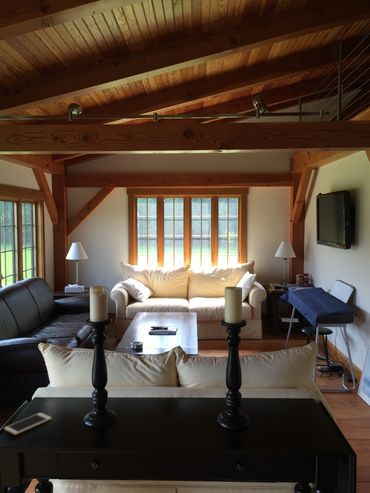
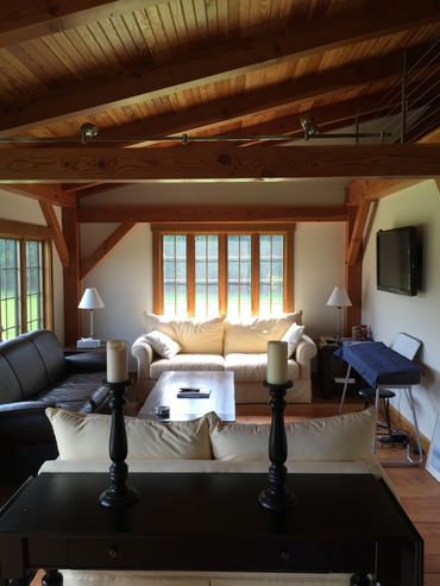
- cell phone [3,412,53,436]
